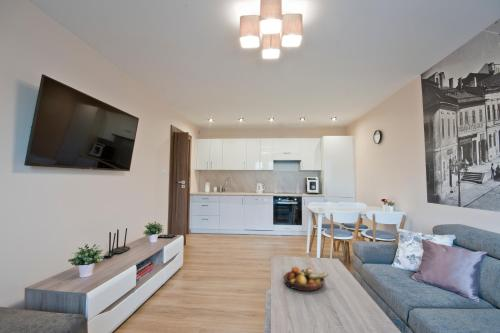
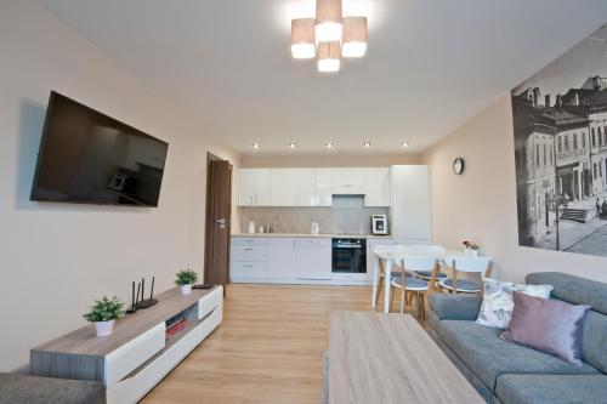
- fruit bowl [283,266,329,292]
